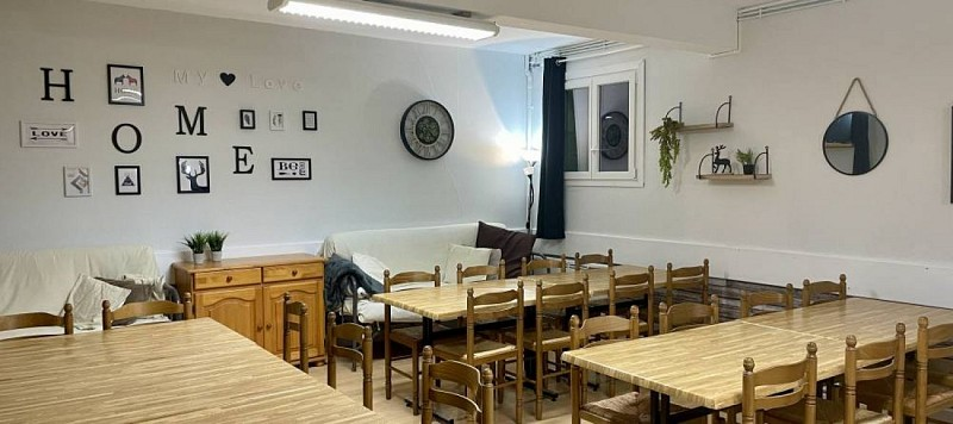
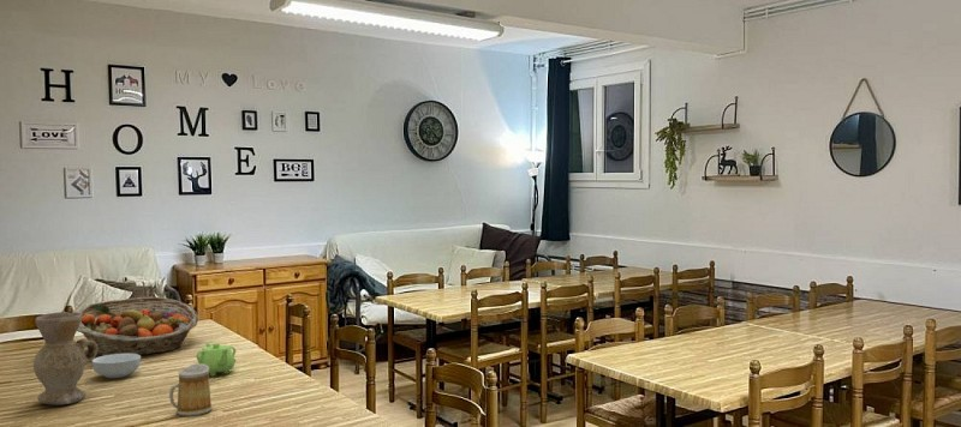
+ mug [168,362,214,417]
+ cereal bowl [91,354,142,379]
+ fruit basket [76,296,199,356]
+ teapot [195,341,237,378]
+ vase [32,311,97,407]
